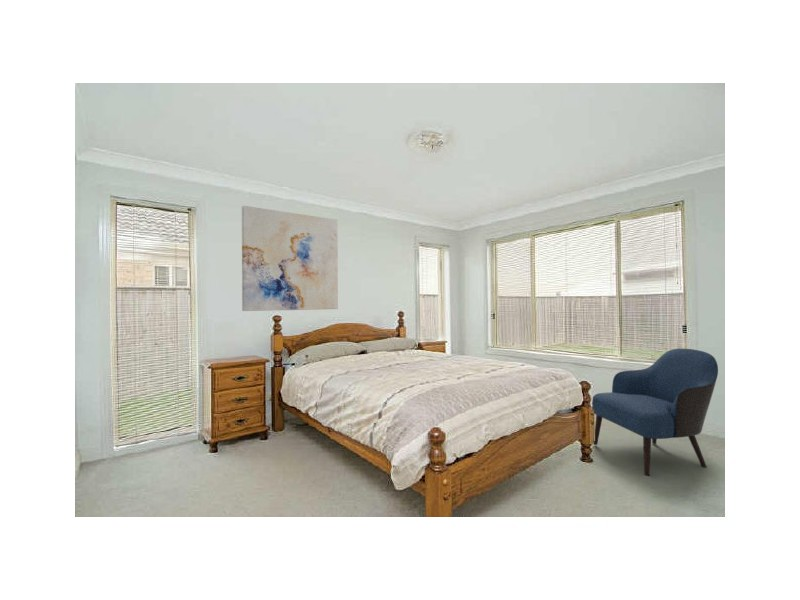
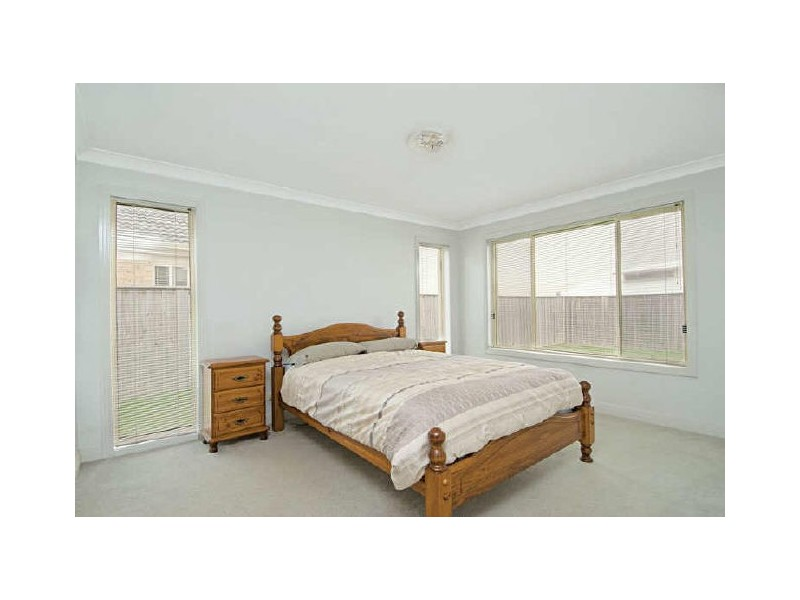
- wall art [241,205,339,312]
- armchair [591,348,719,477]
